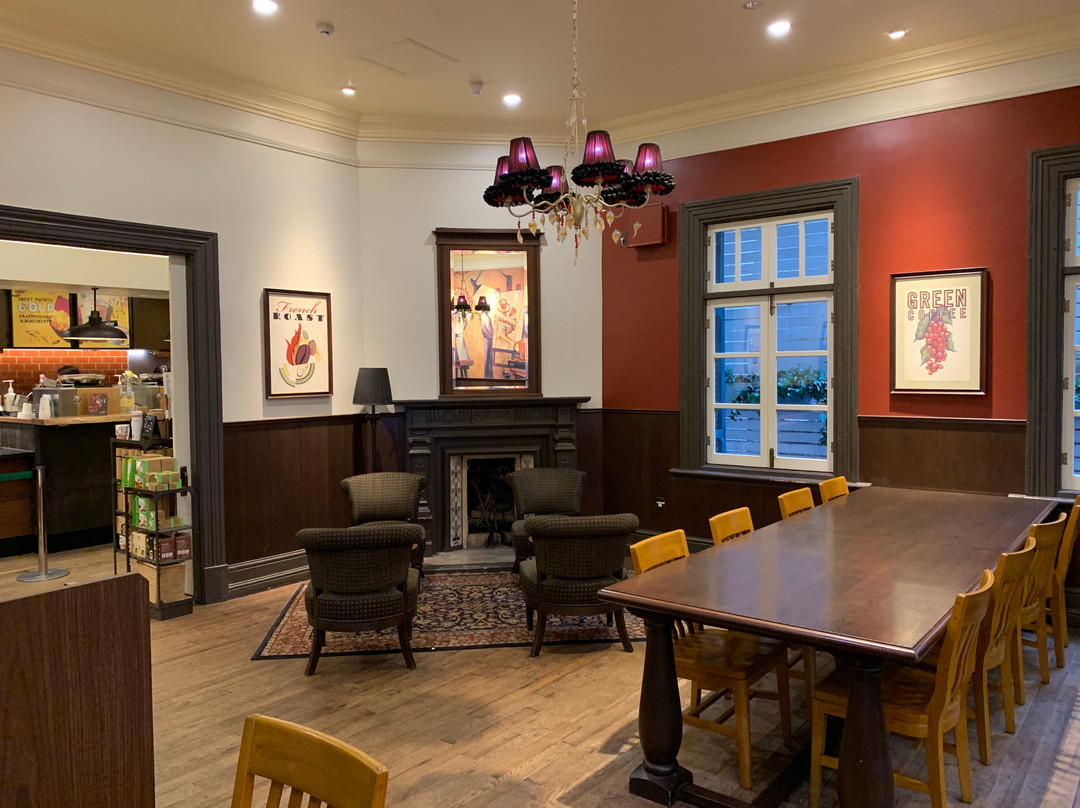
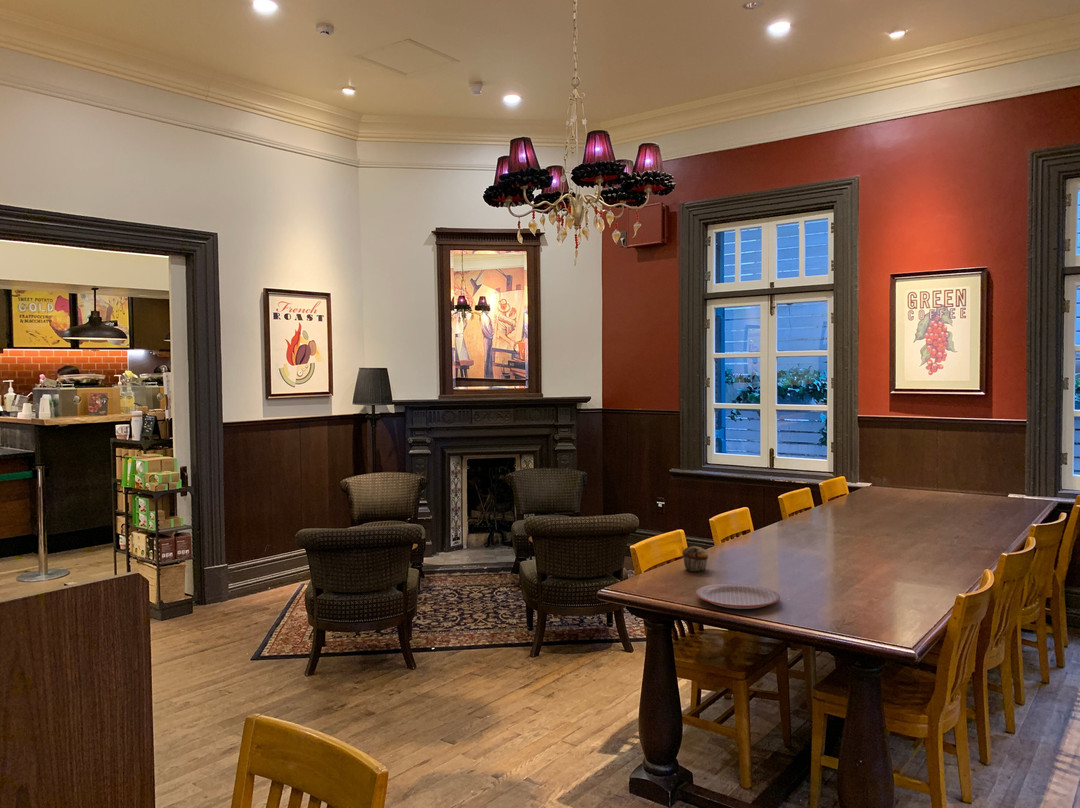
+ muffin [681,545,709,572]
+ plate [695,583,781,610]
